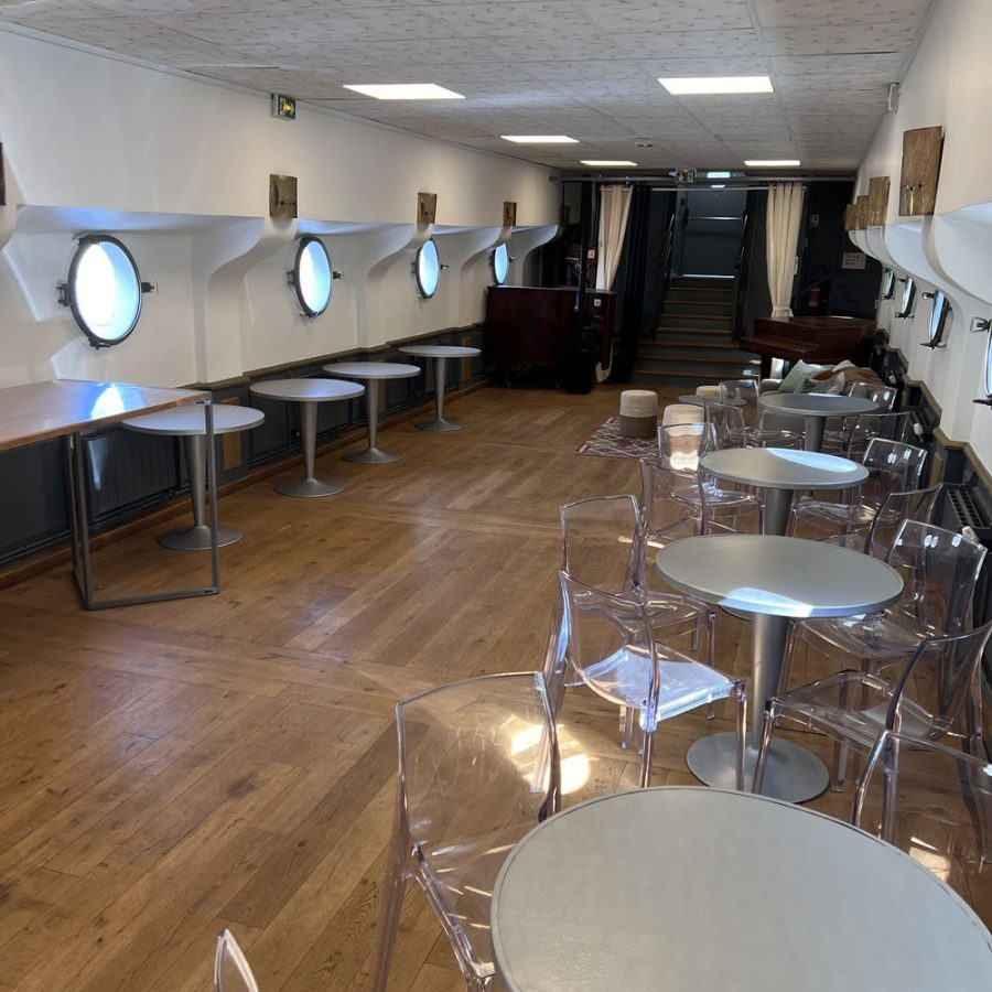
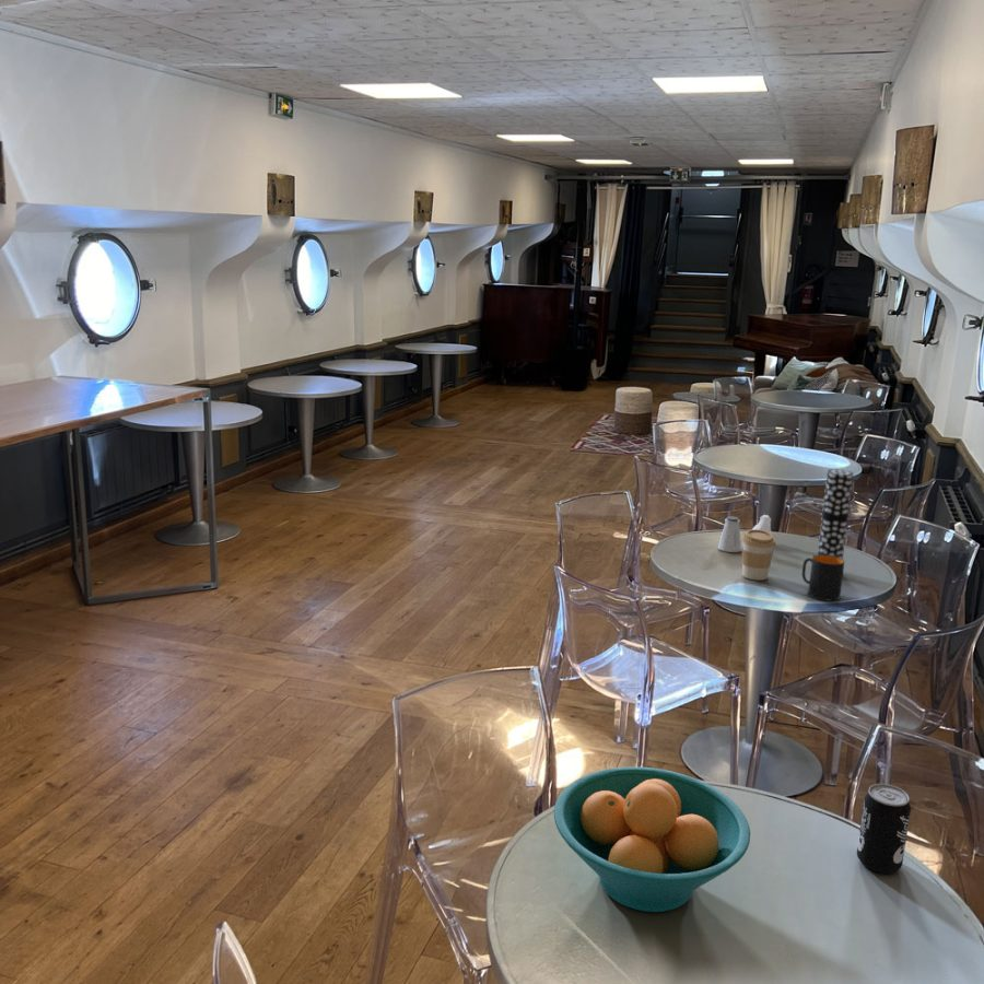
+ mug [801,554,845,602]
+ fruit bowl [553,765,751,913]
+ saltshaker [717,515,742,553]
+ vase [752,514,772,535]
+ beverage can [856,783,912,875]
+ coffee cup [741,528,776,582]
+ vase [817,468,854,559]
